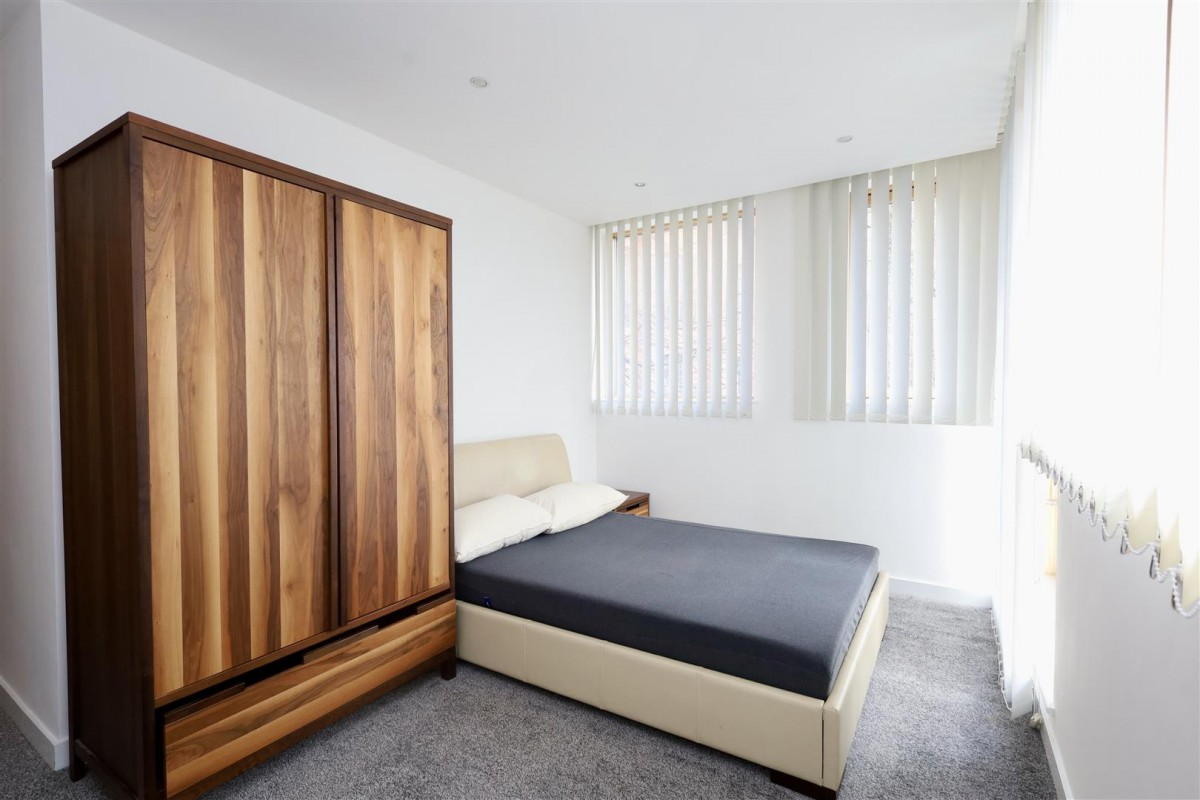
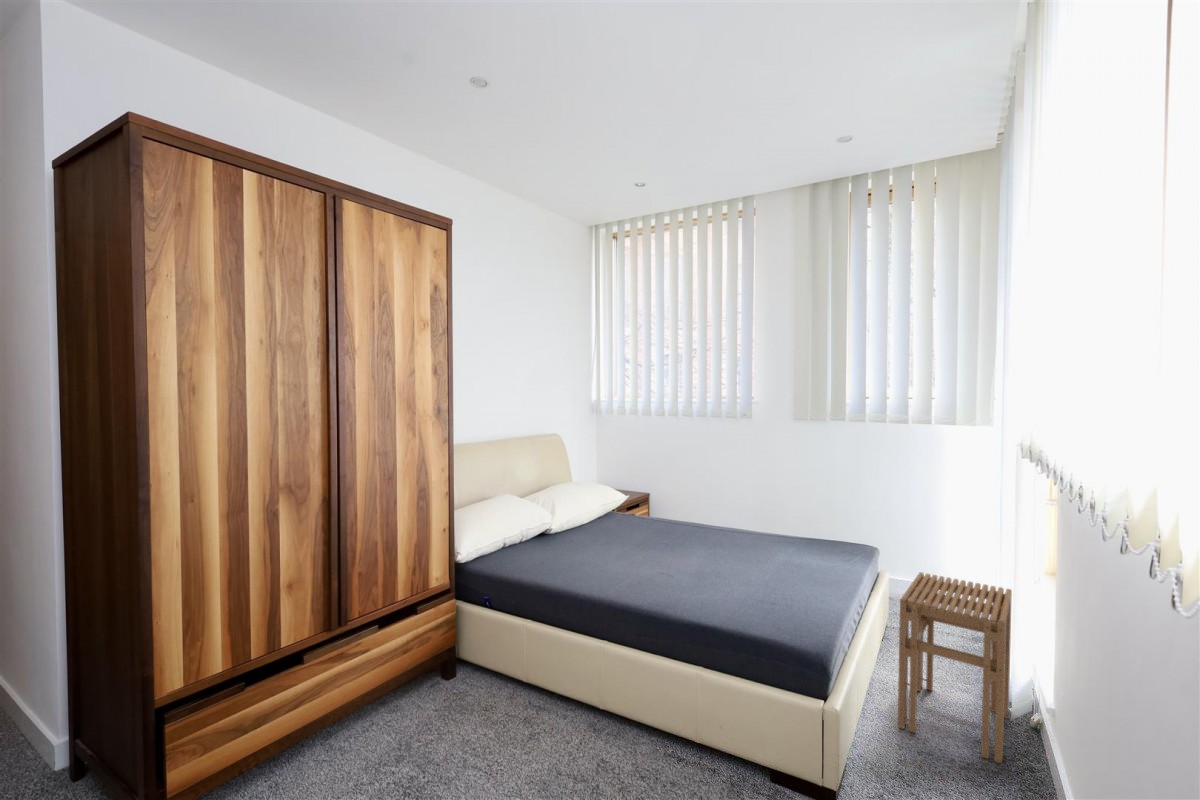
+ stool [897,571,1013,765]
